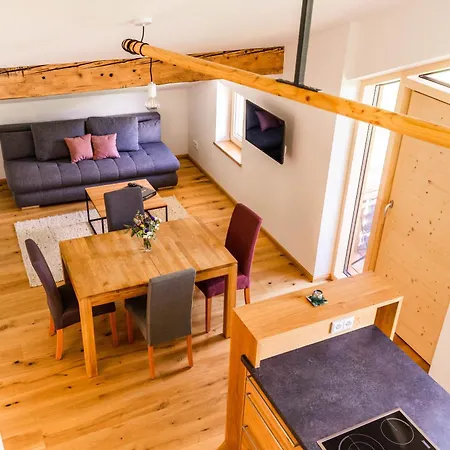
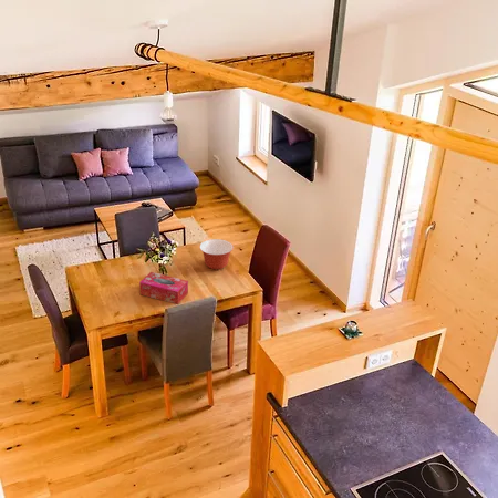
+ mixing bowl [199,238,235,270]
+ tissue box [138,271,189,305]
